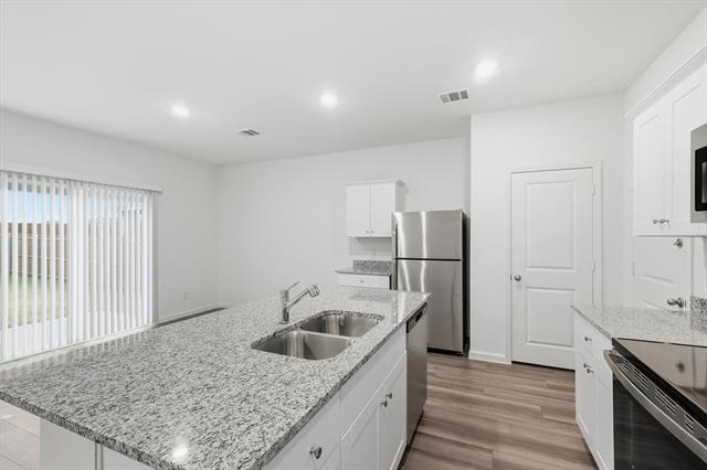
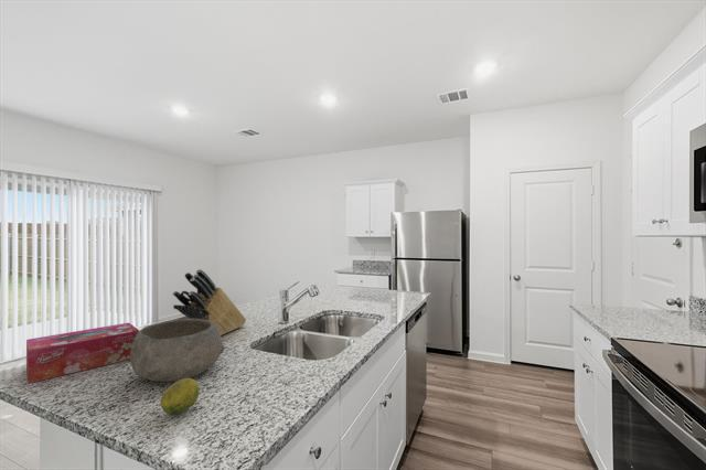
+ knife block [172,268,247,337]
+ bowl [129,318,225,383]
+ fruit [160,377,201,416]
+ tissue box [25,322,140,384]
